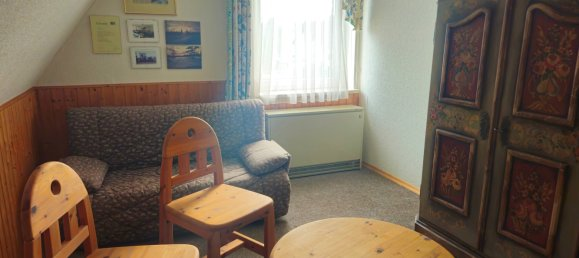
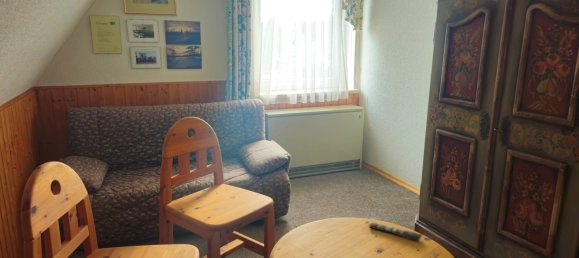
+ remote control [368,222,422,242]
